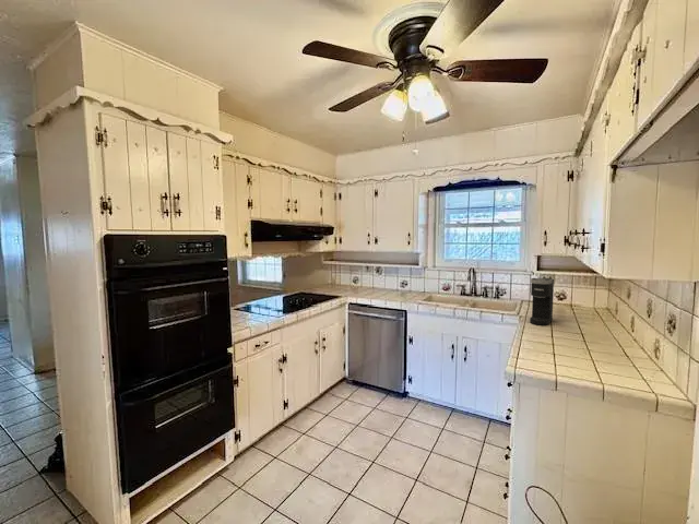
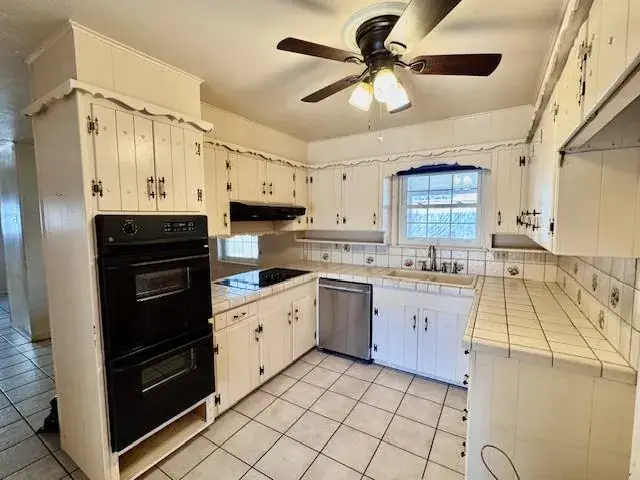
- coffee maker [529,277,555,326]
